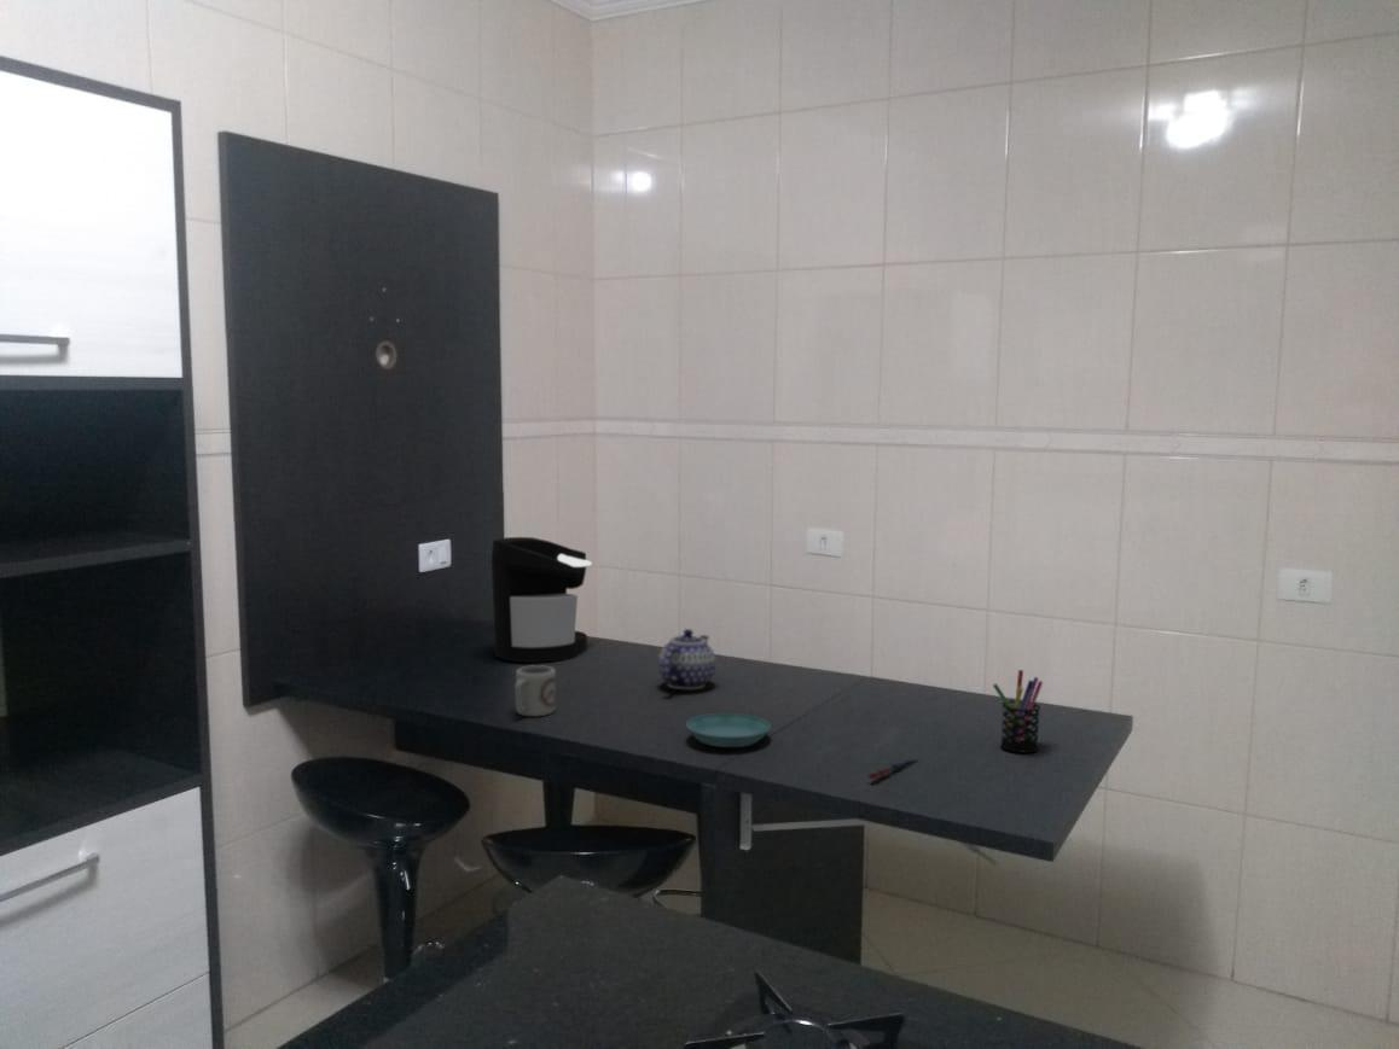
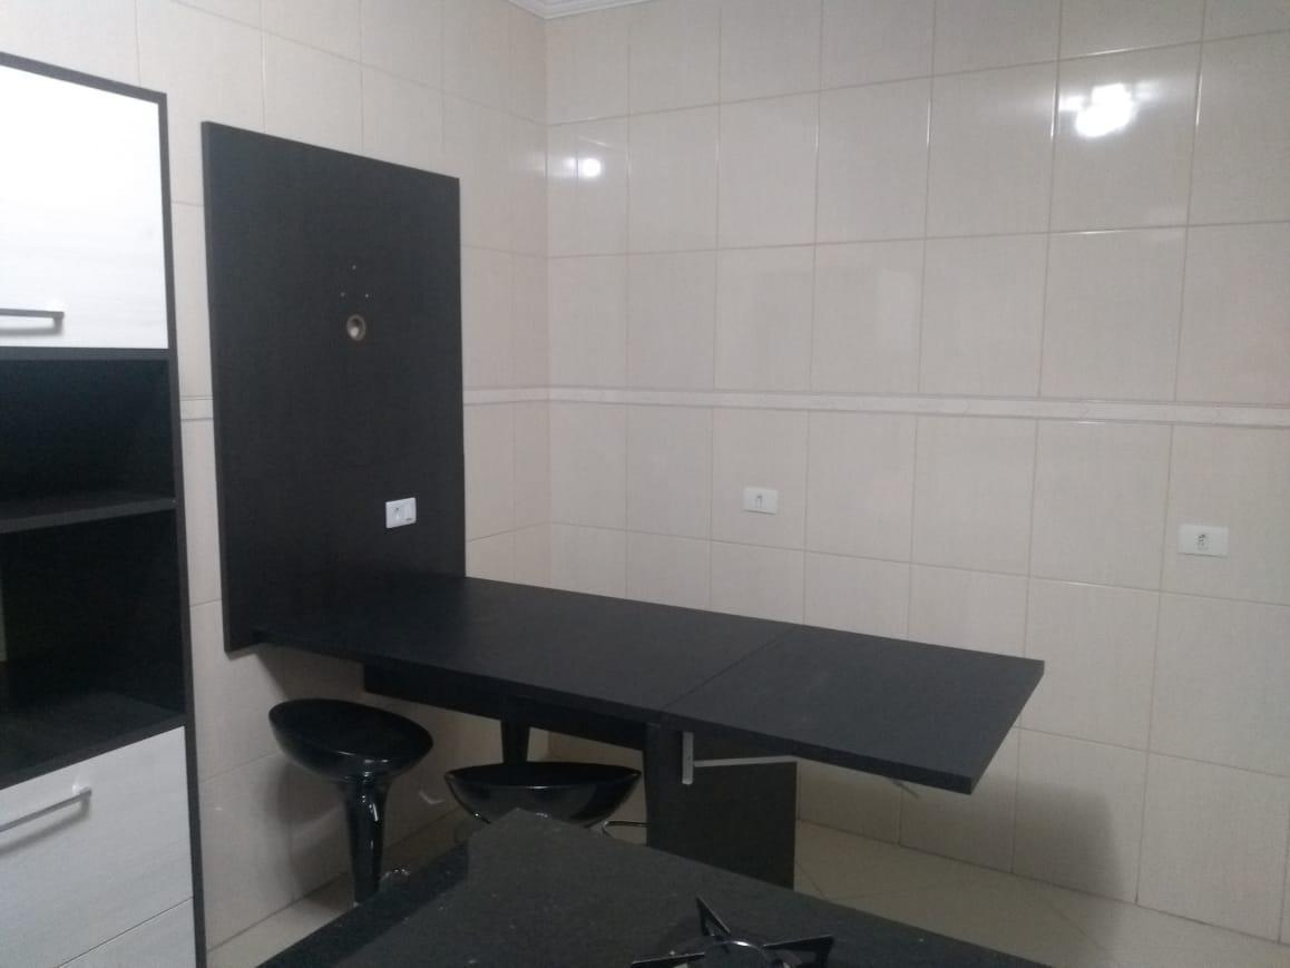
- cup [513,664,557,717]
- pen [866,757,919,781]
- saucer [685,712,772,748]
- pen holder [992,669,1044,754]
- coffee maker [490,536,593,664]
- teapot [657,628,716,690]
